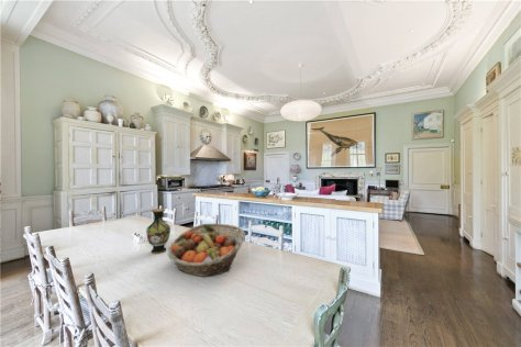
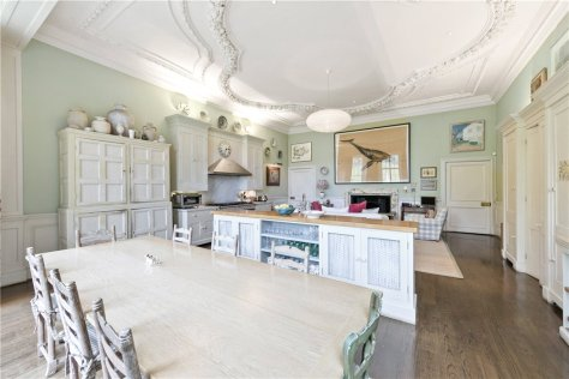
- fruit basket [167,223,246,278]
- vase [145,208,171,255]
